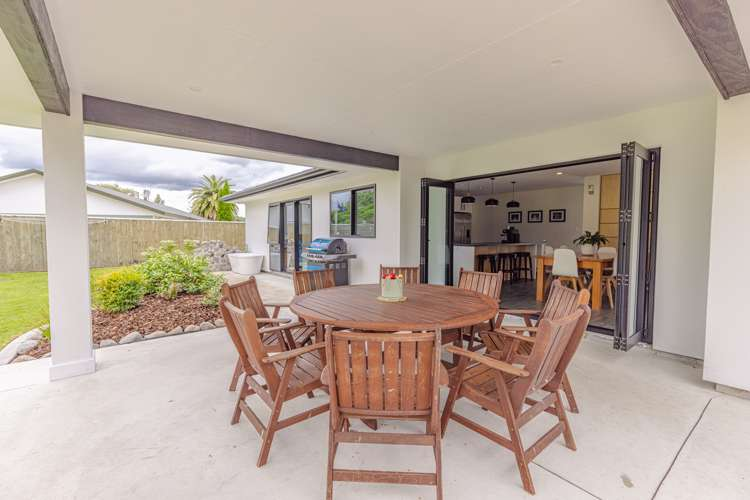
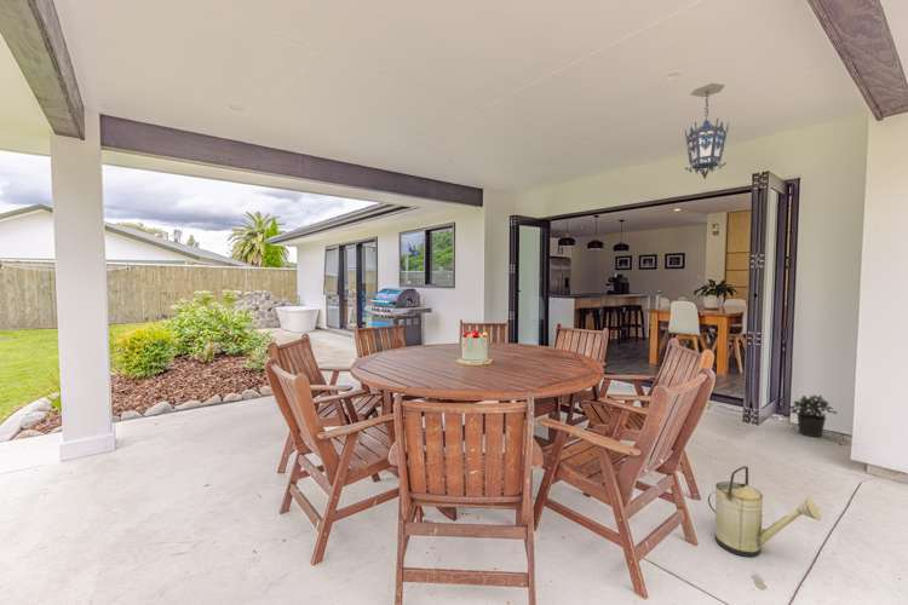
+ hanging lantern [684,82,730,179]
+ potted plant [787,393,838,438]
+ watering can [707,465,822,558]
